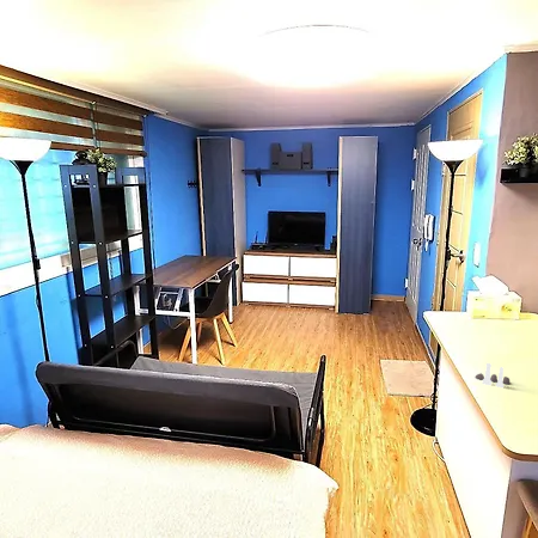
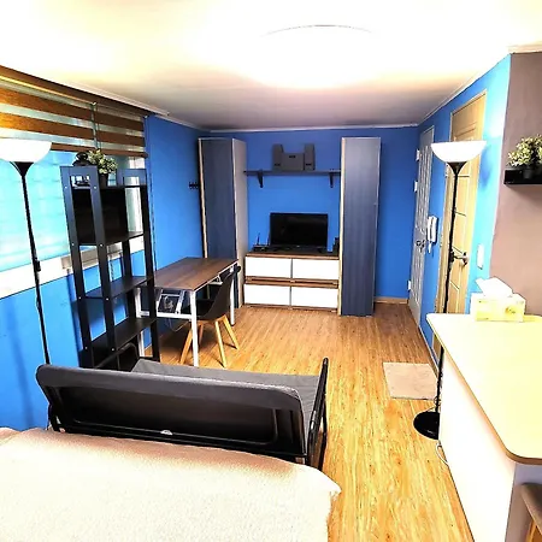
- salt and pepper shaker set [475,362,511,389]
